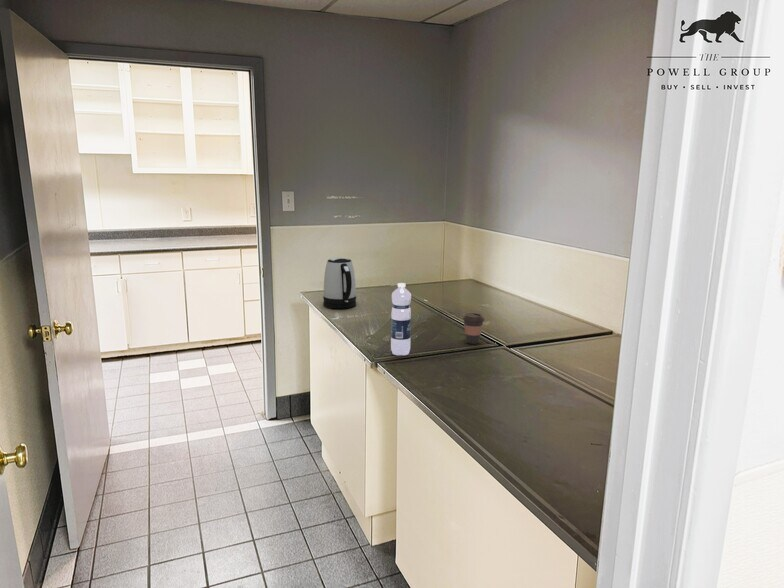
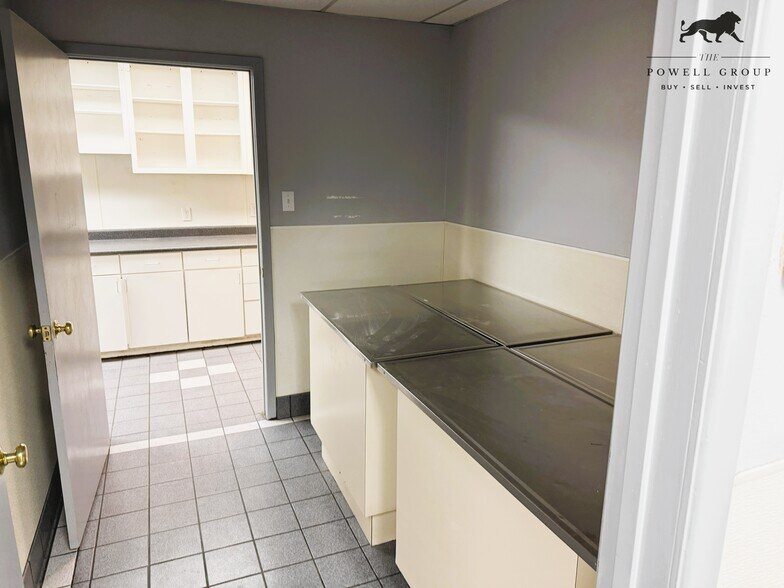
- coffee cup [462,312,485,345]
- kettle [322,257,357,310]
- water bottle [390,282,412,356]
